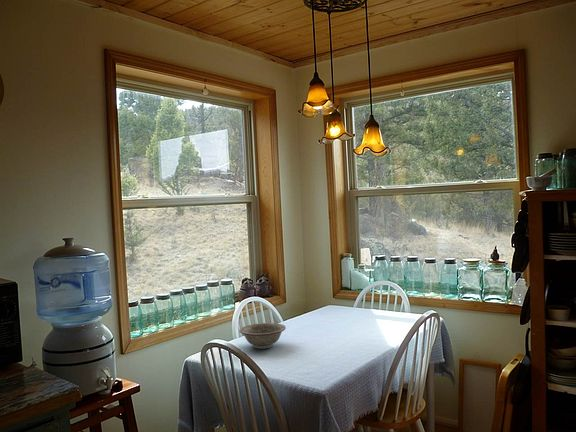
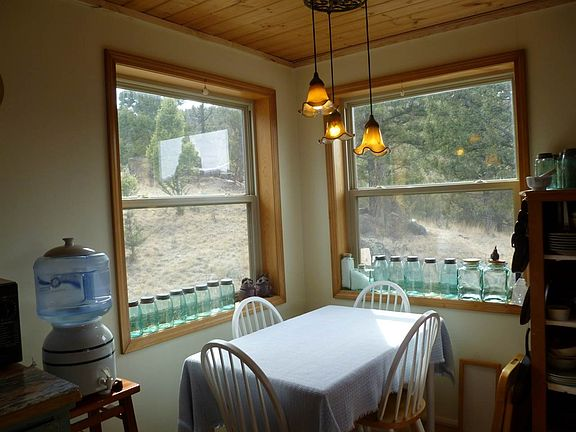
- decorative bowl [238,322,287,350]
